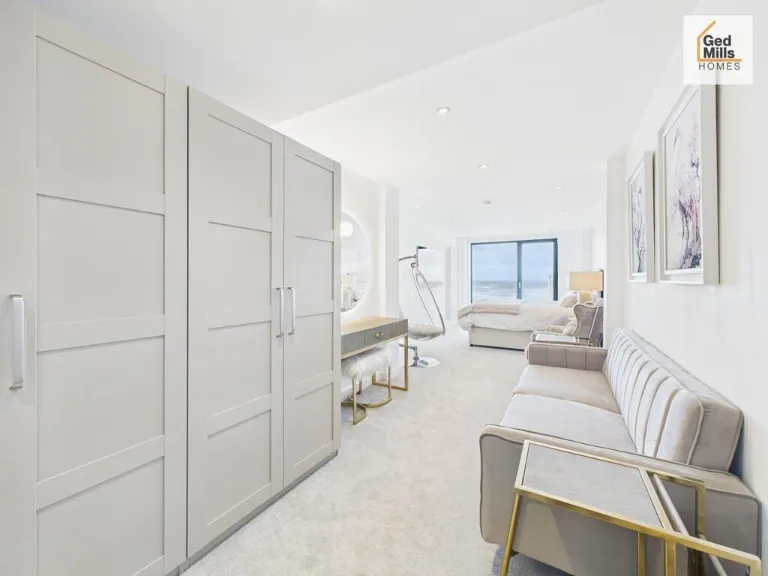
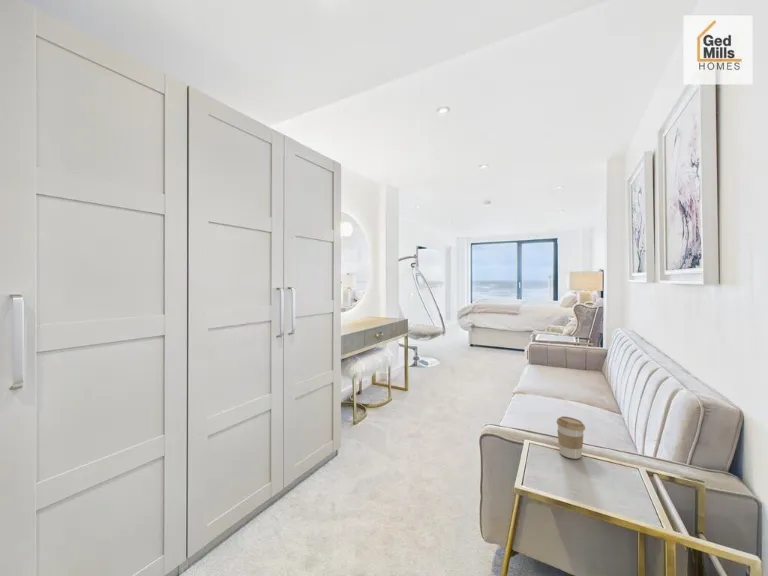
+ coffee cup [556,415,586,460]
